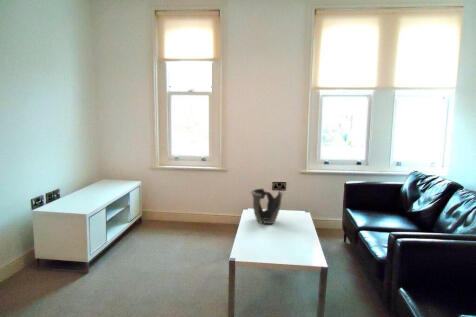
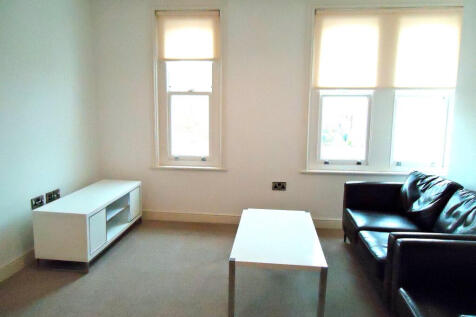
- decorative bowl [250,188,285,225]
